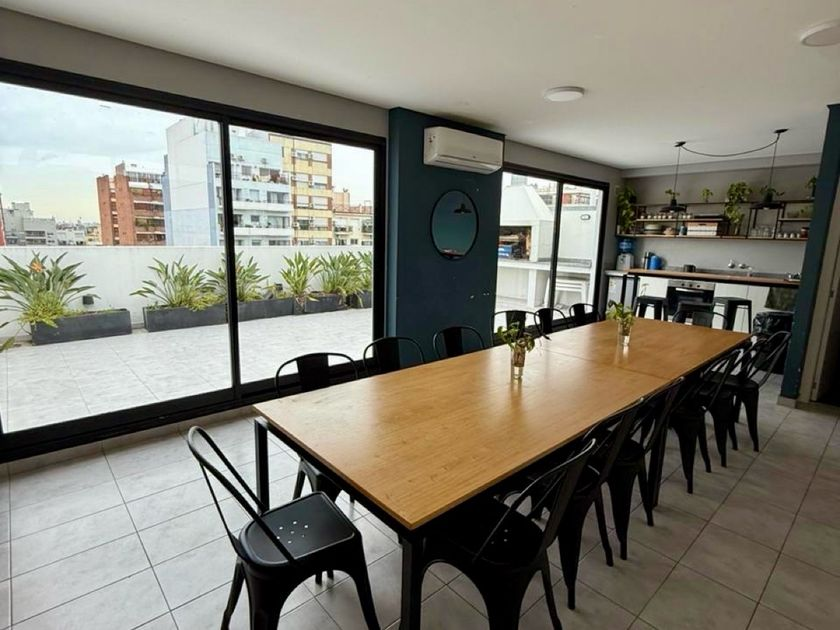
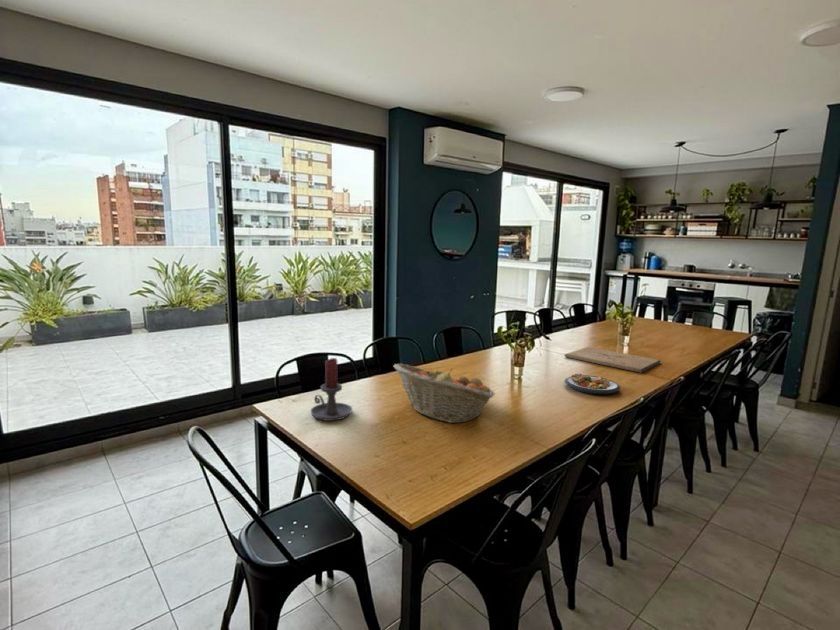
+ candle holder [310,357,353,422]
+ cutting board [563,346,661,374]
+ fruit basket [392,363,496,424]
+ plate [564,372,621,396]
